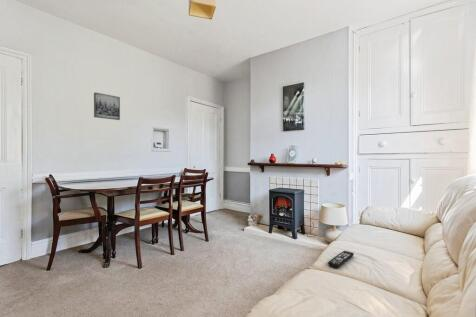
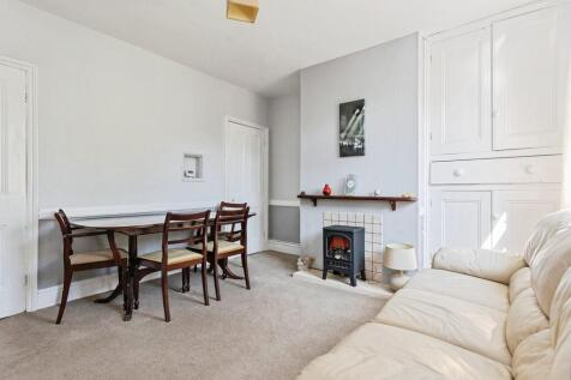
- remote control [327,250,355,269]
- wall art [93,91,121,121]
